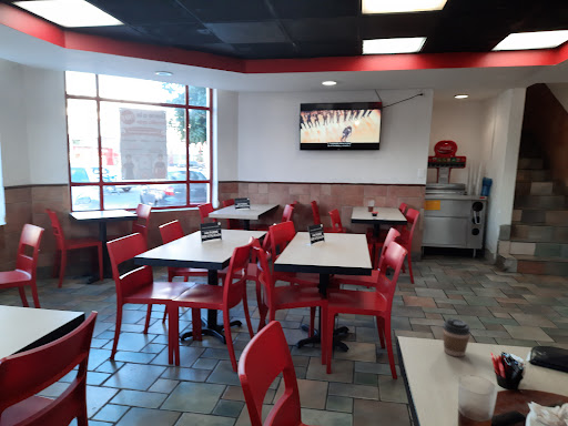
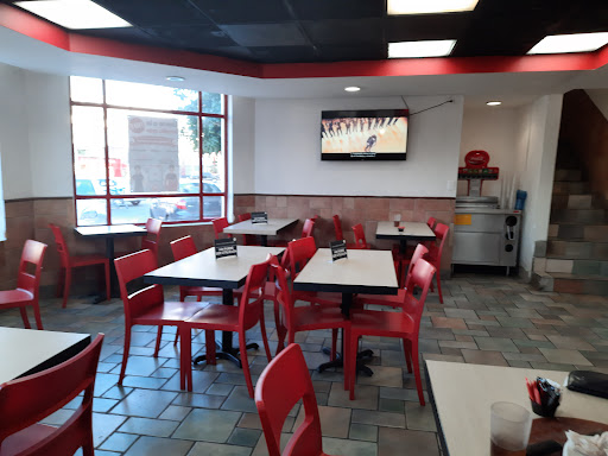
- coffee cup [442,316,471,357]
